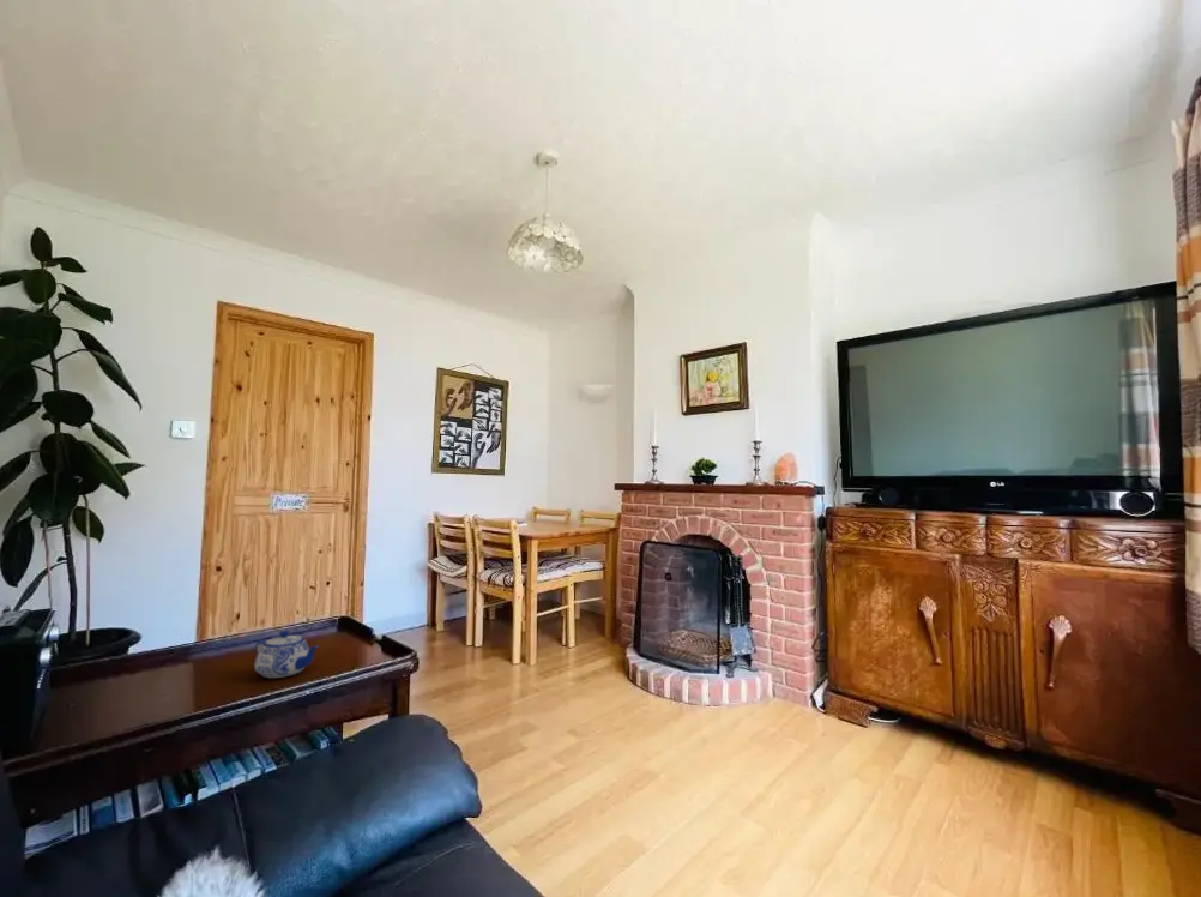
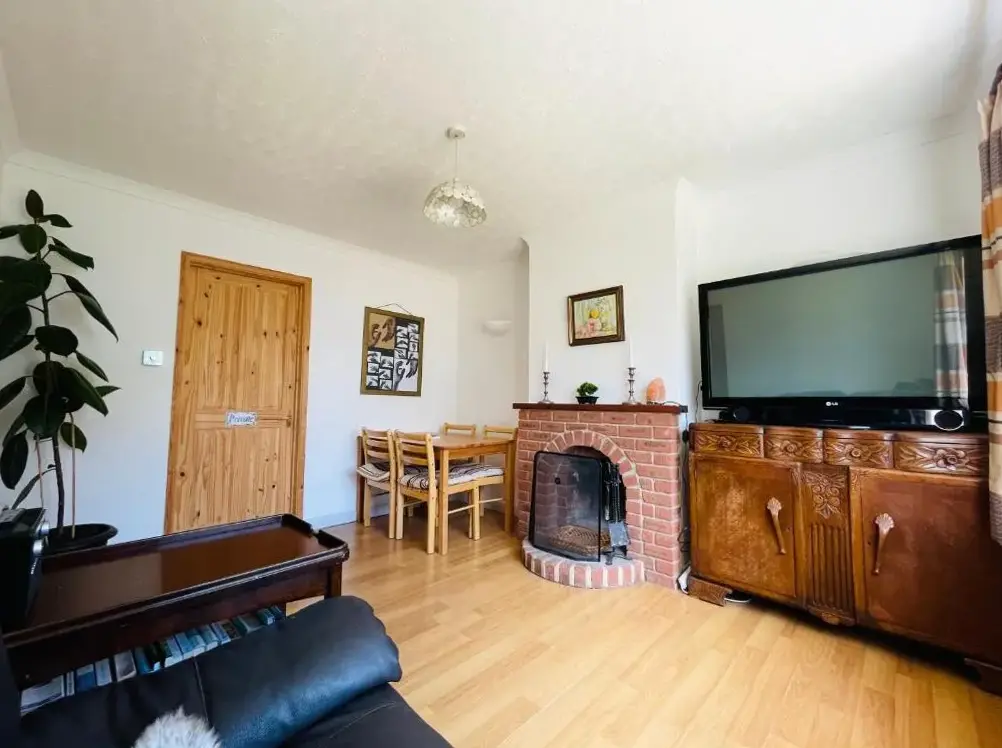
- teapot [253,630,320,679]
